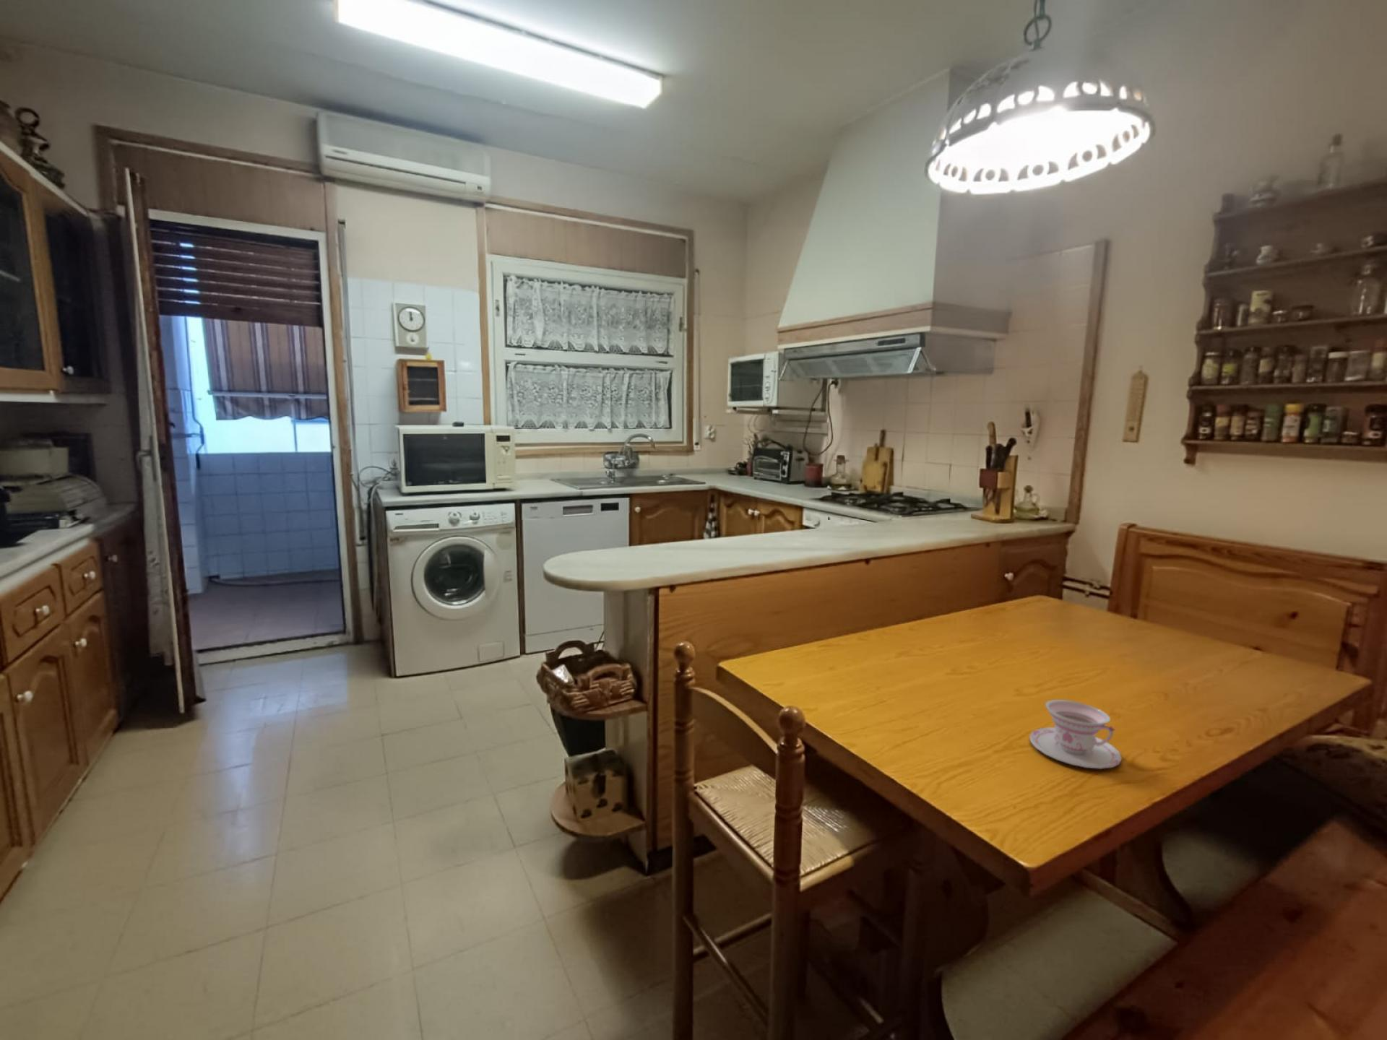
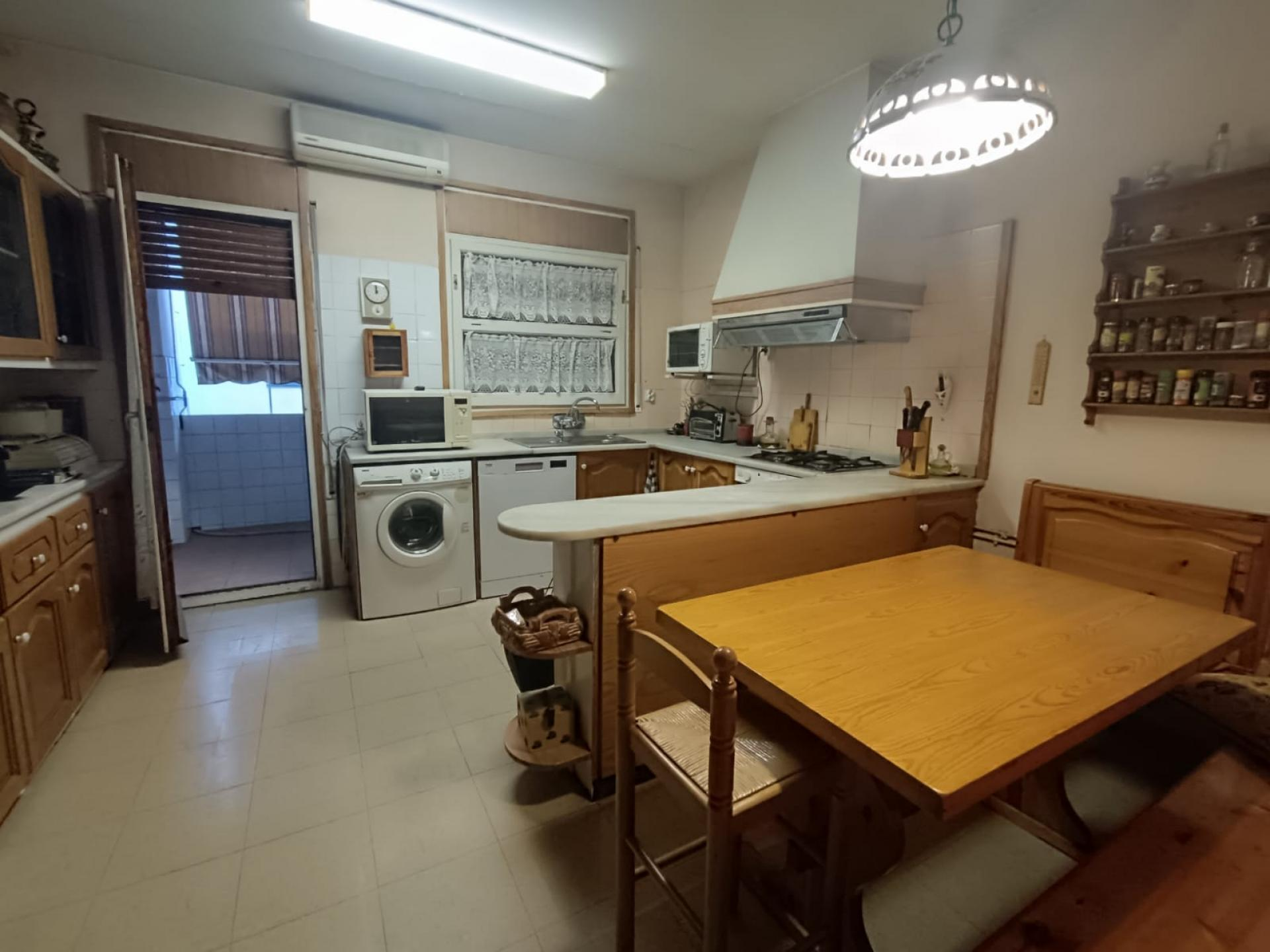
- teacup [1029,699,1123,770]
